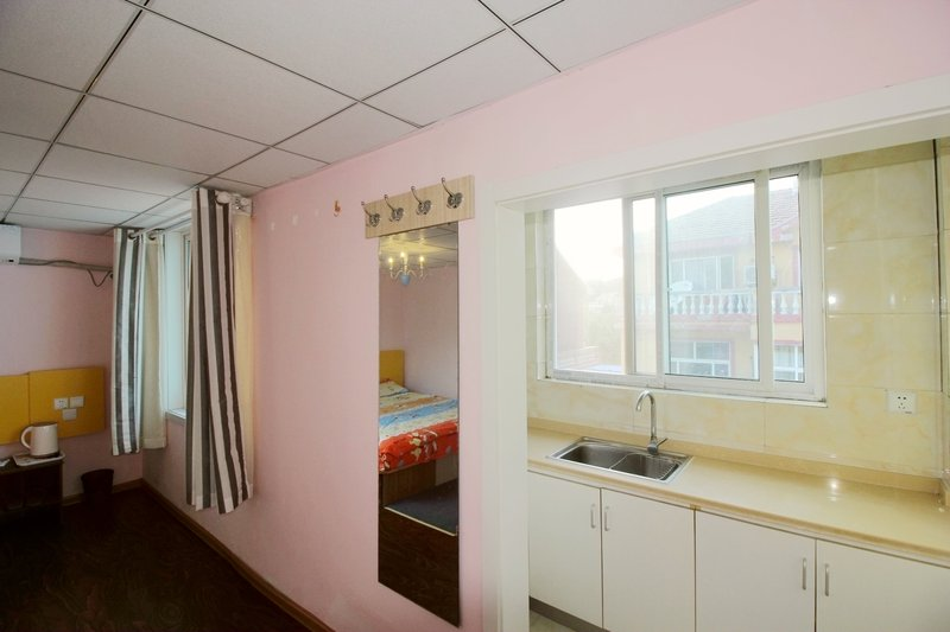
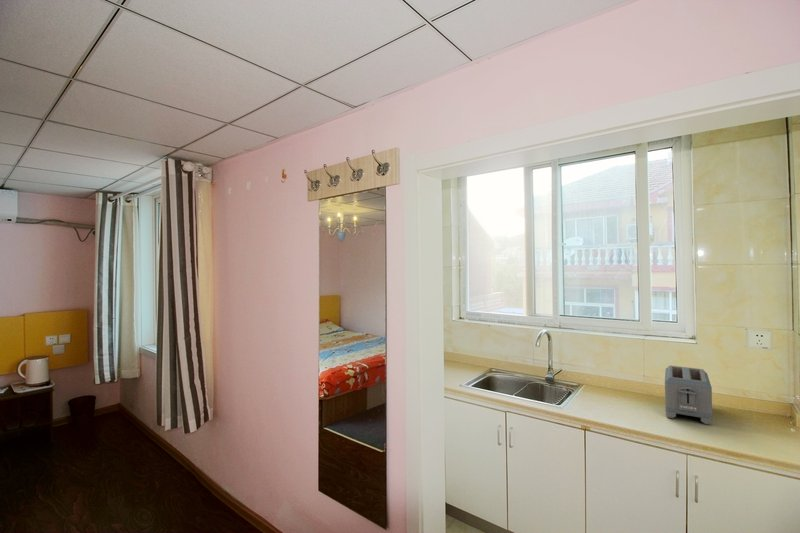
+ toaster [664,365,713,426]
